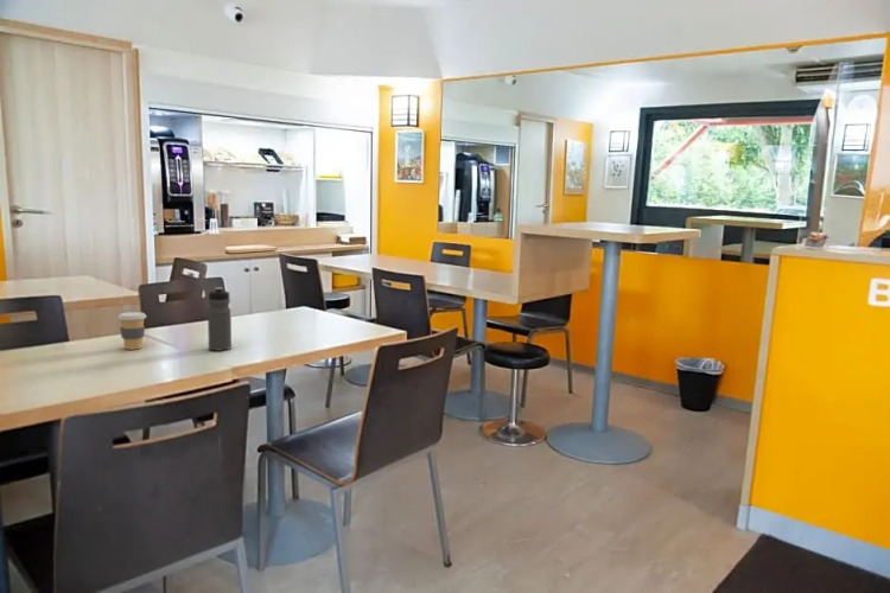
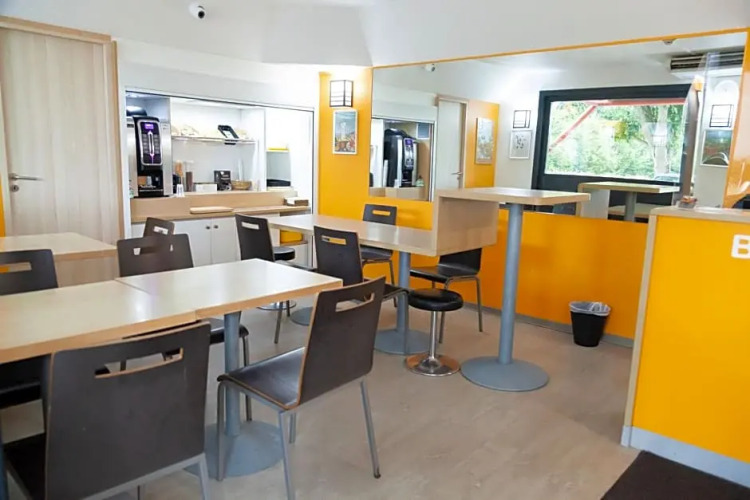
- water bottle [206,286,233,352]
- coffee cup [116,311,147,351]
